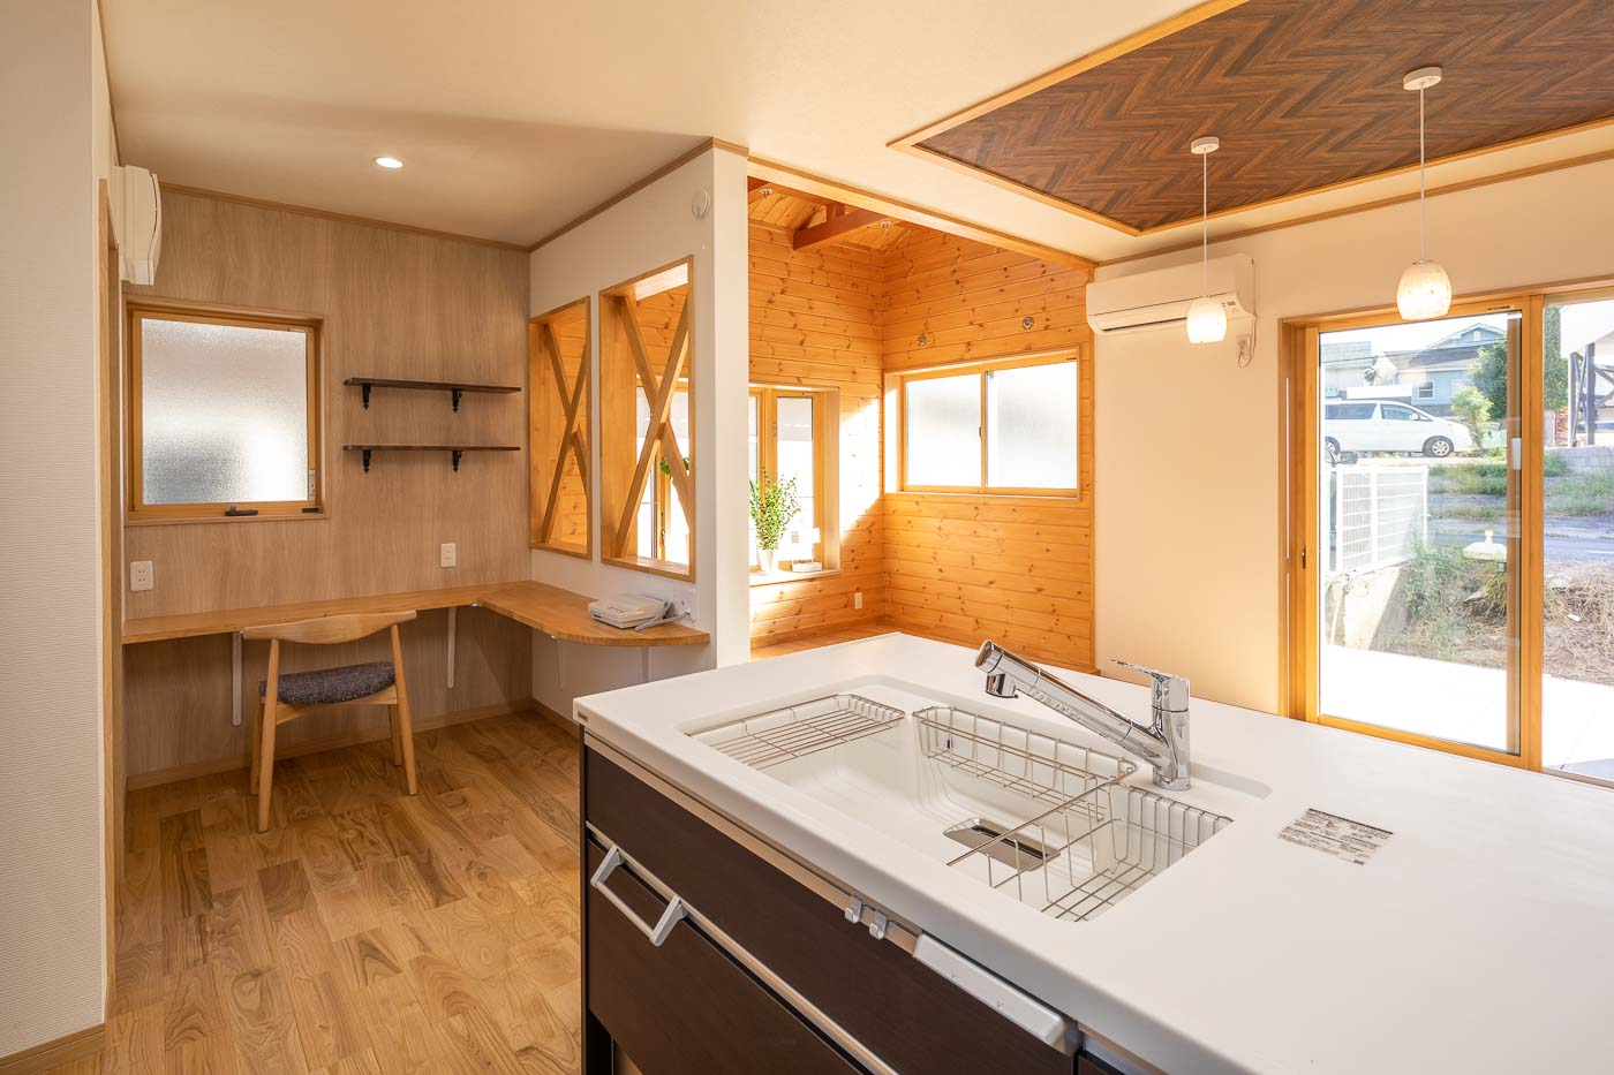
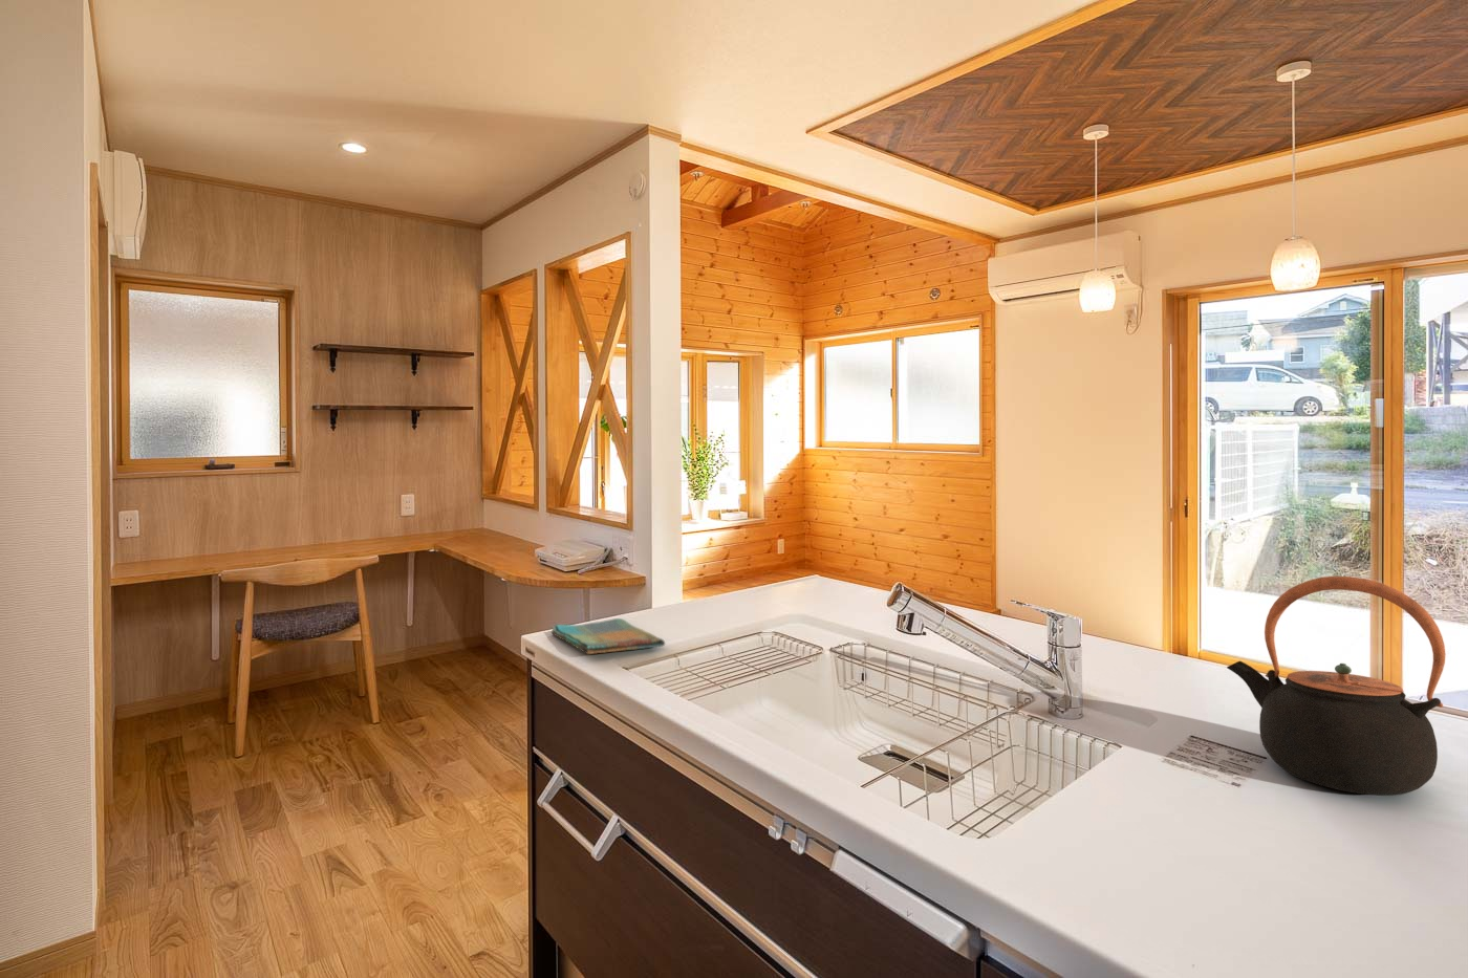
+ teapot [1226,575,1447,797]
+ dish towel [550,618,666,655]
